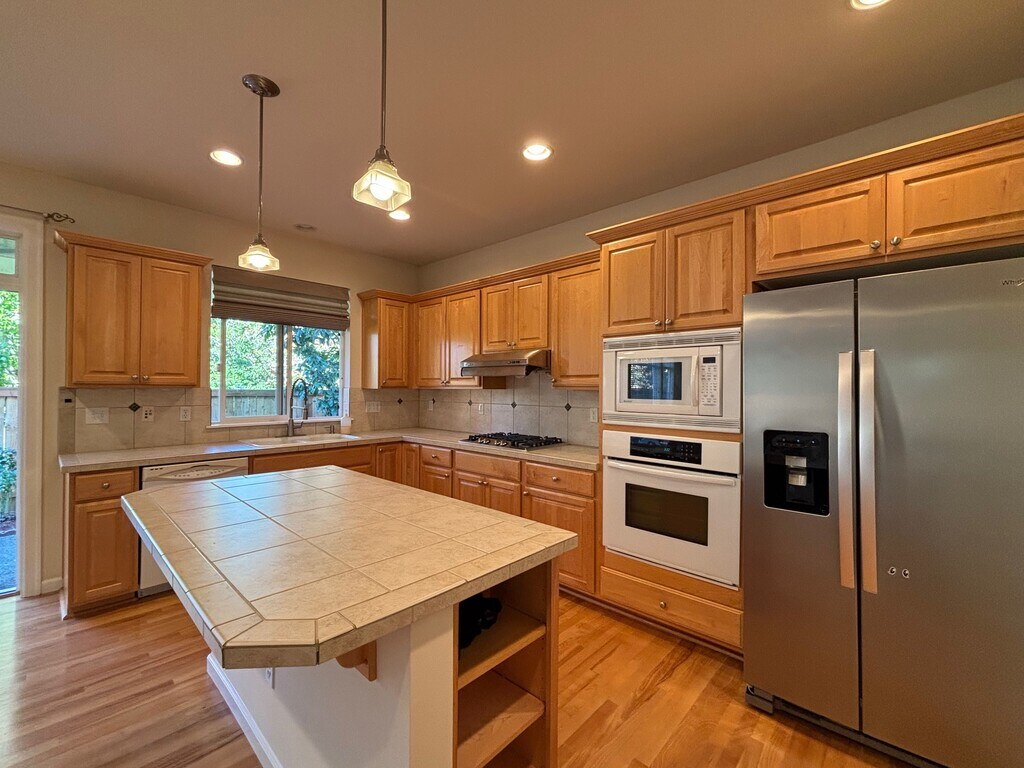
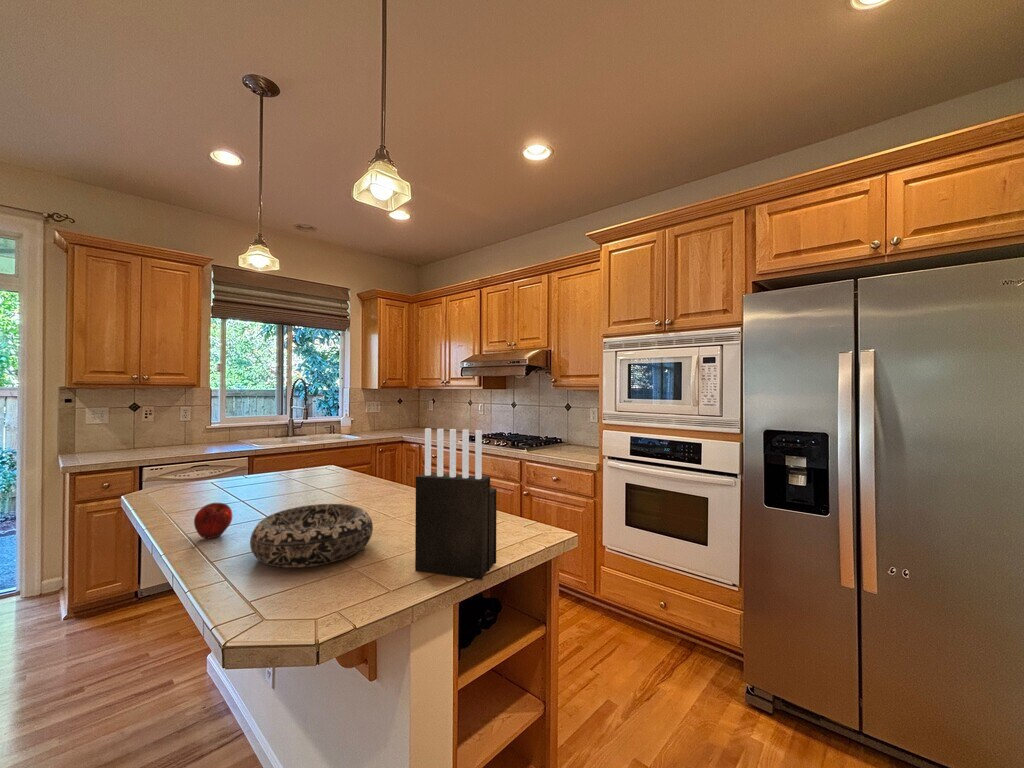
+ knife block [414,427,498,581]
+ apple [193,502,233,539]
+ decorative bowl [249,503,374,569]
